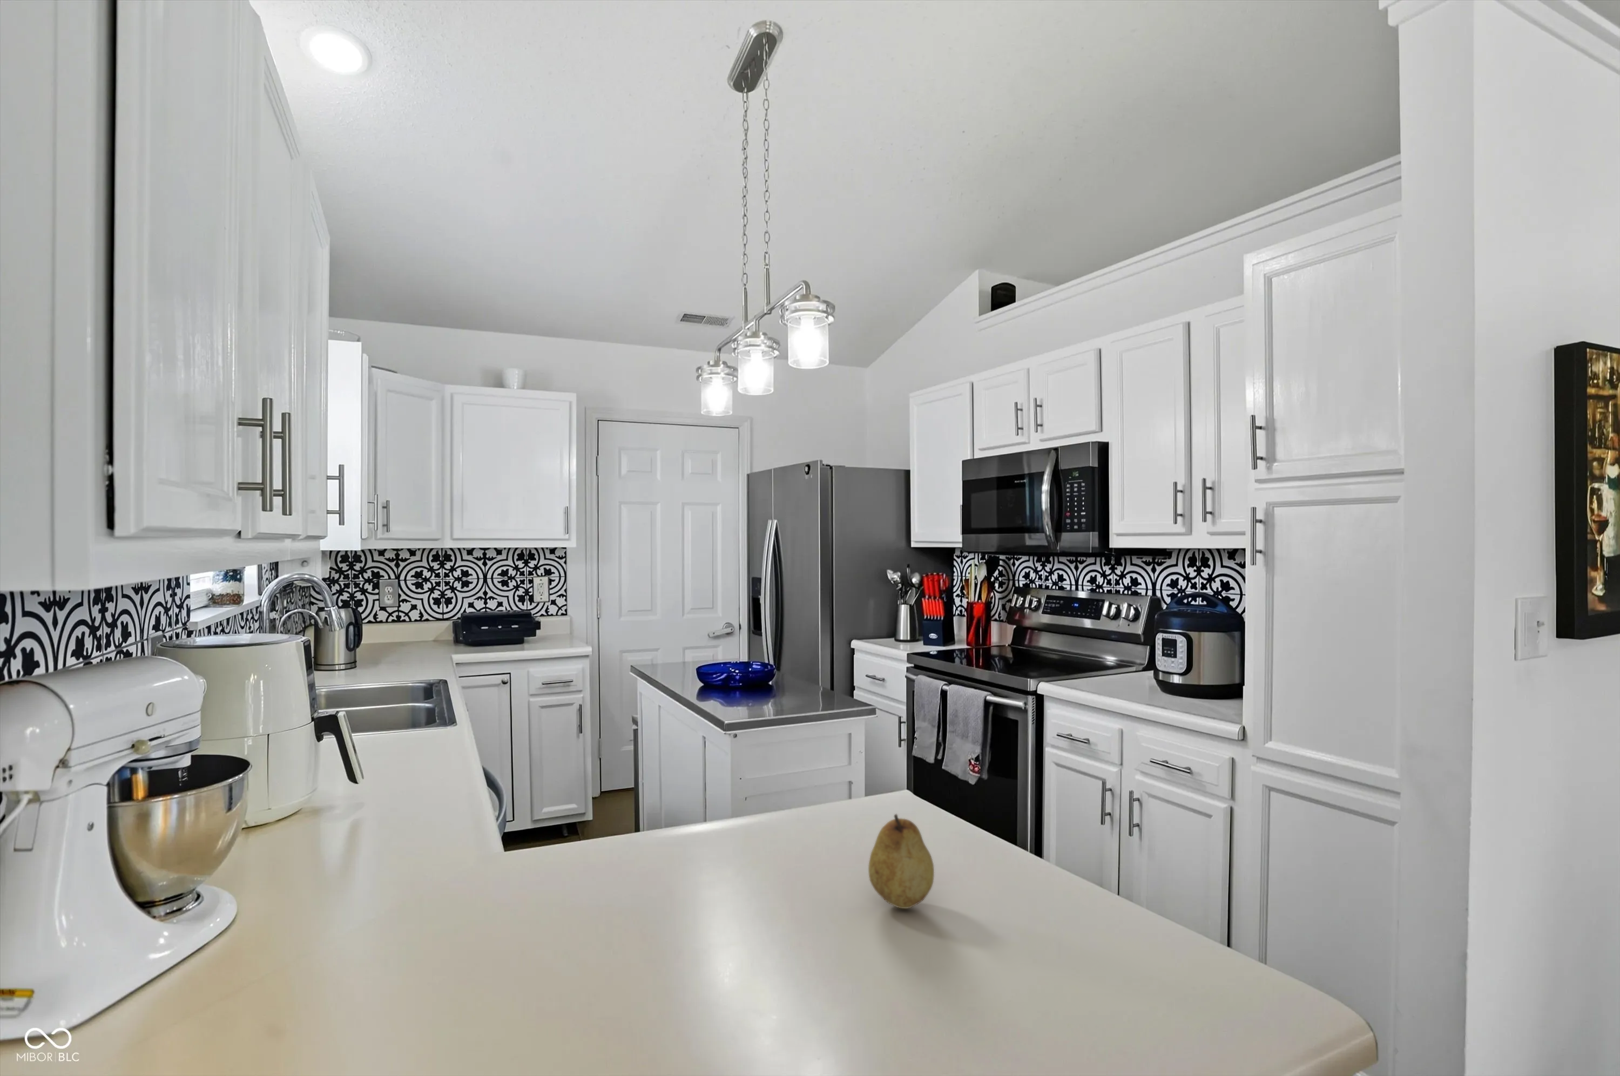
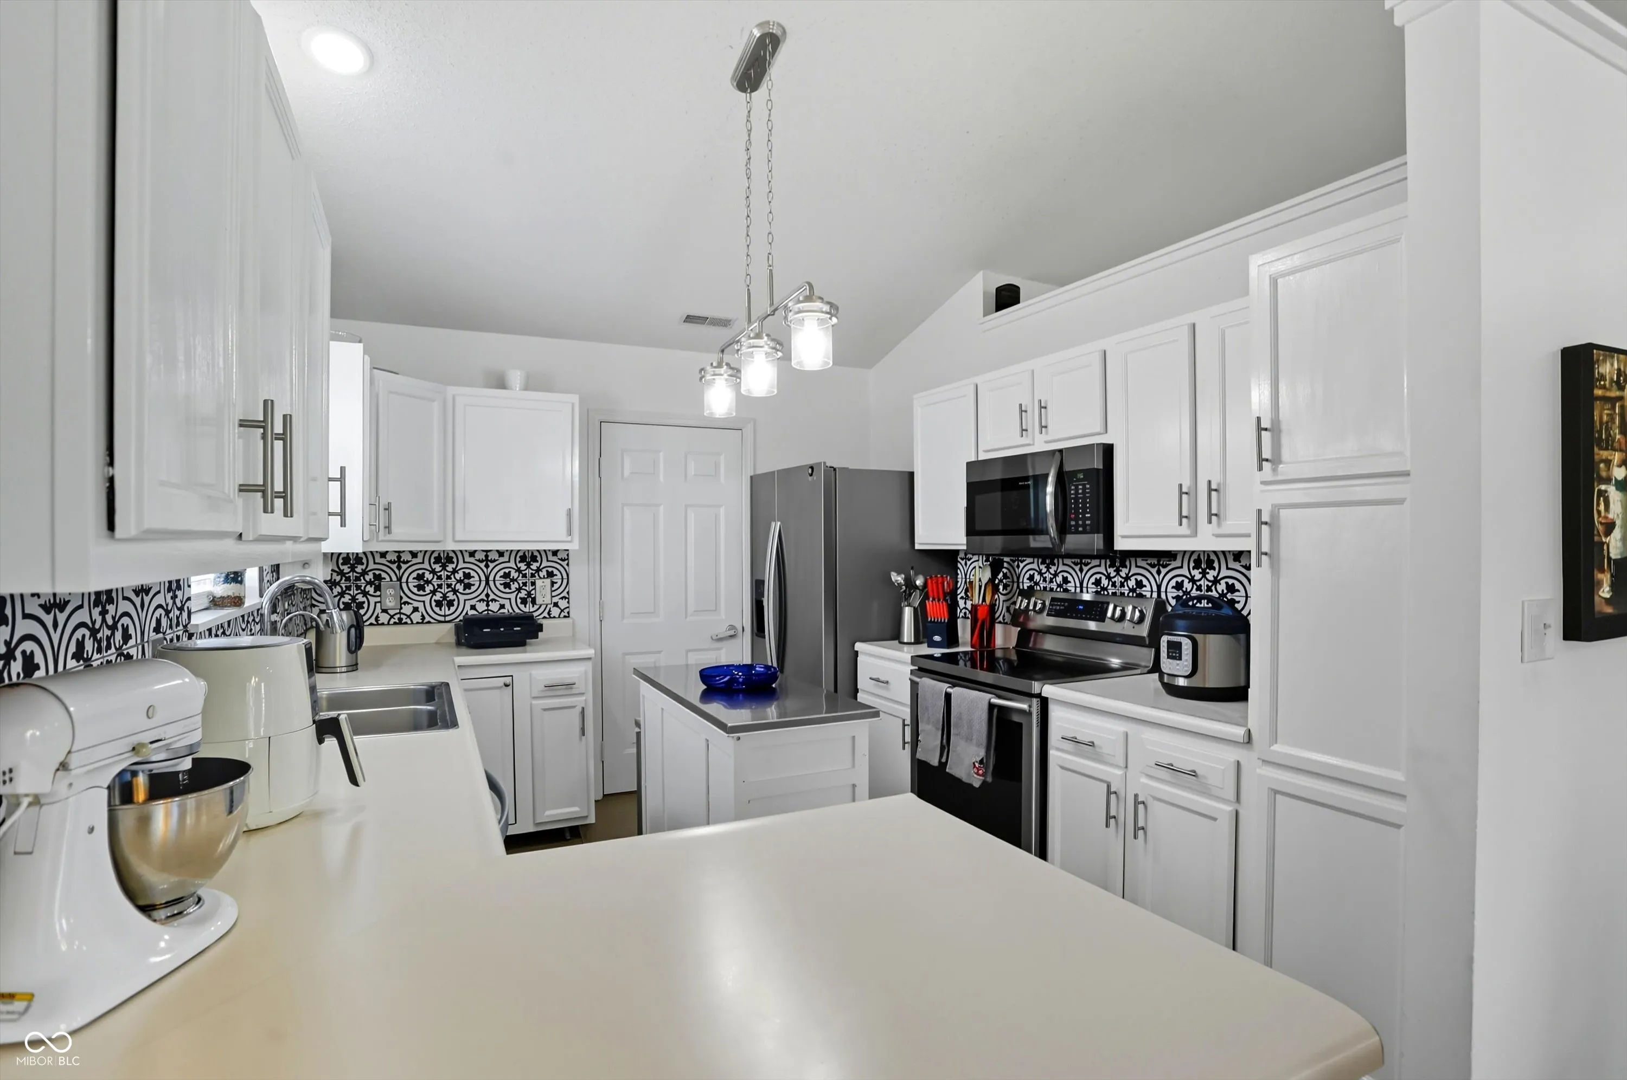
- fruit [868,814,934,909]
